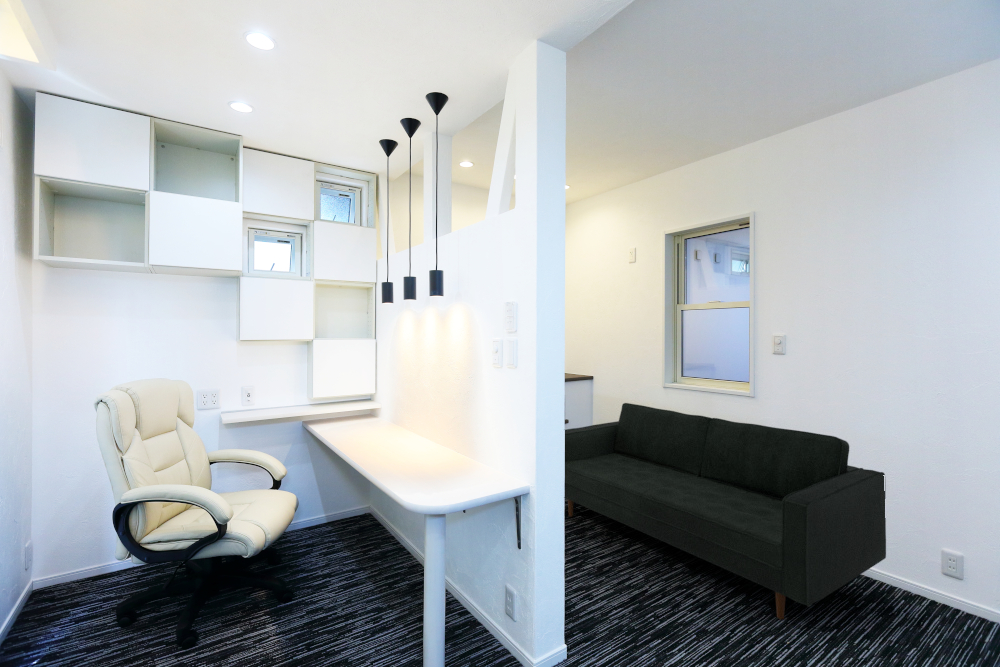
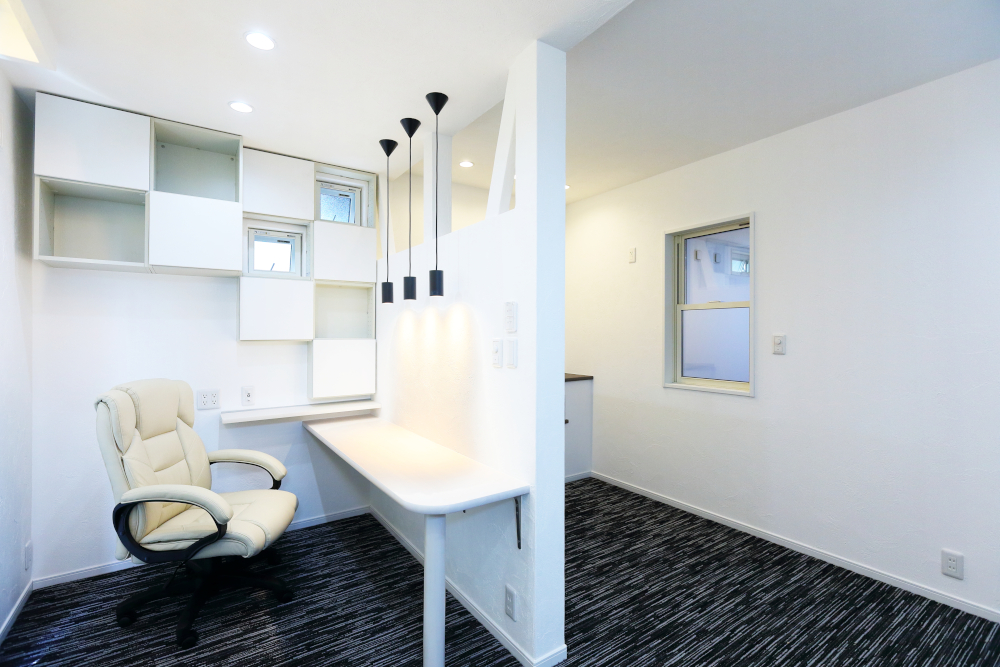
- sofa [564,402,887,620]
